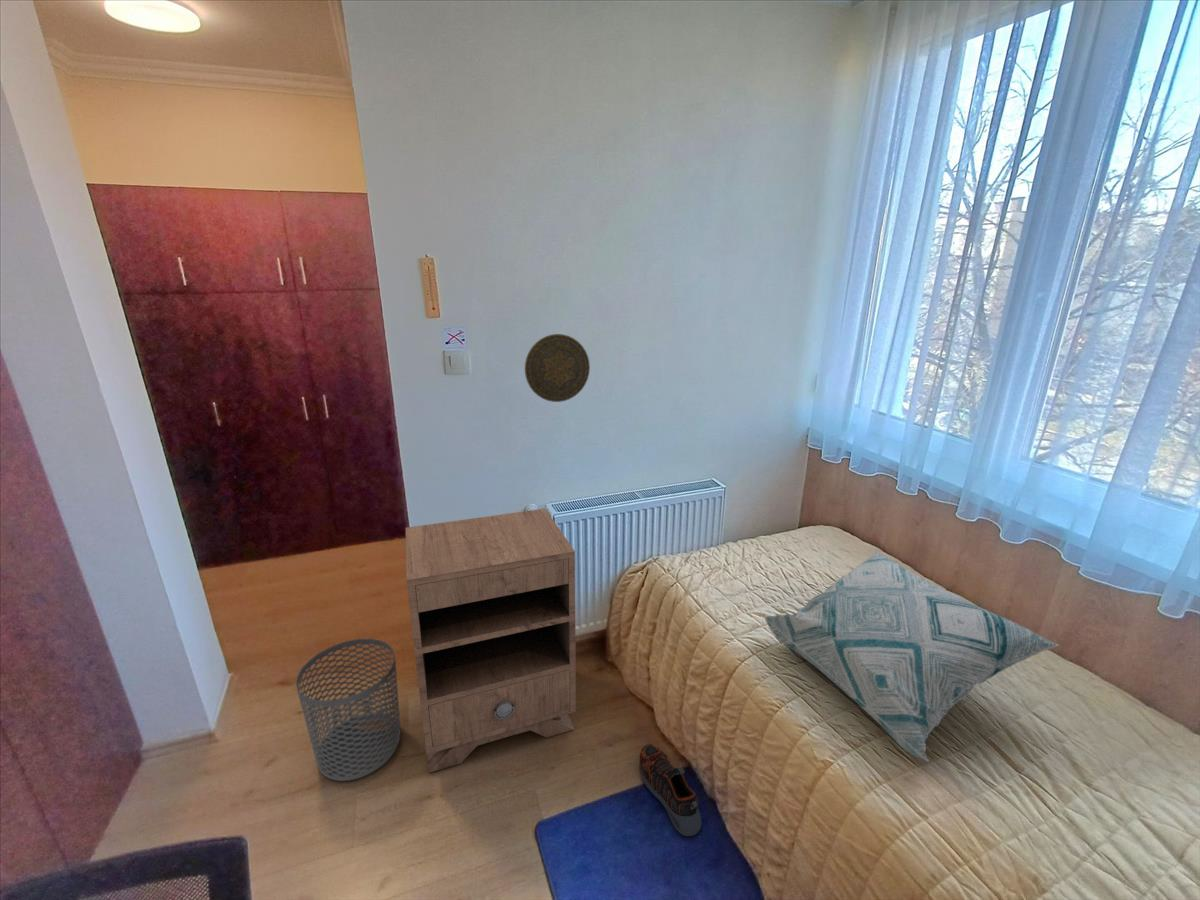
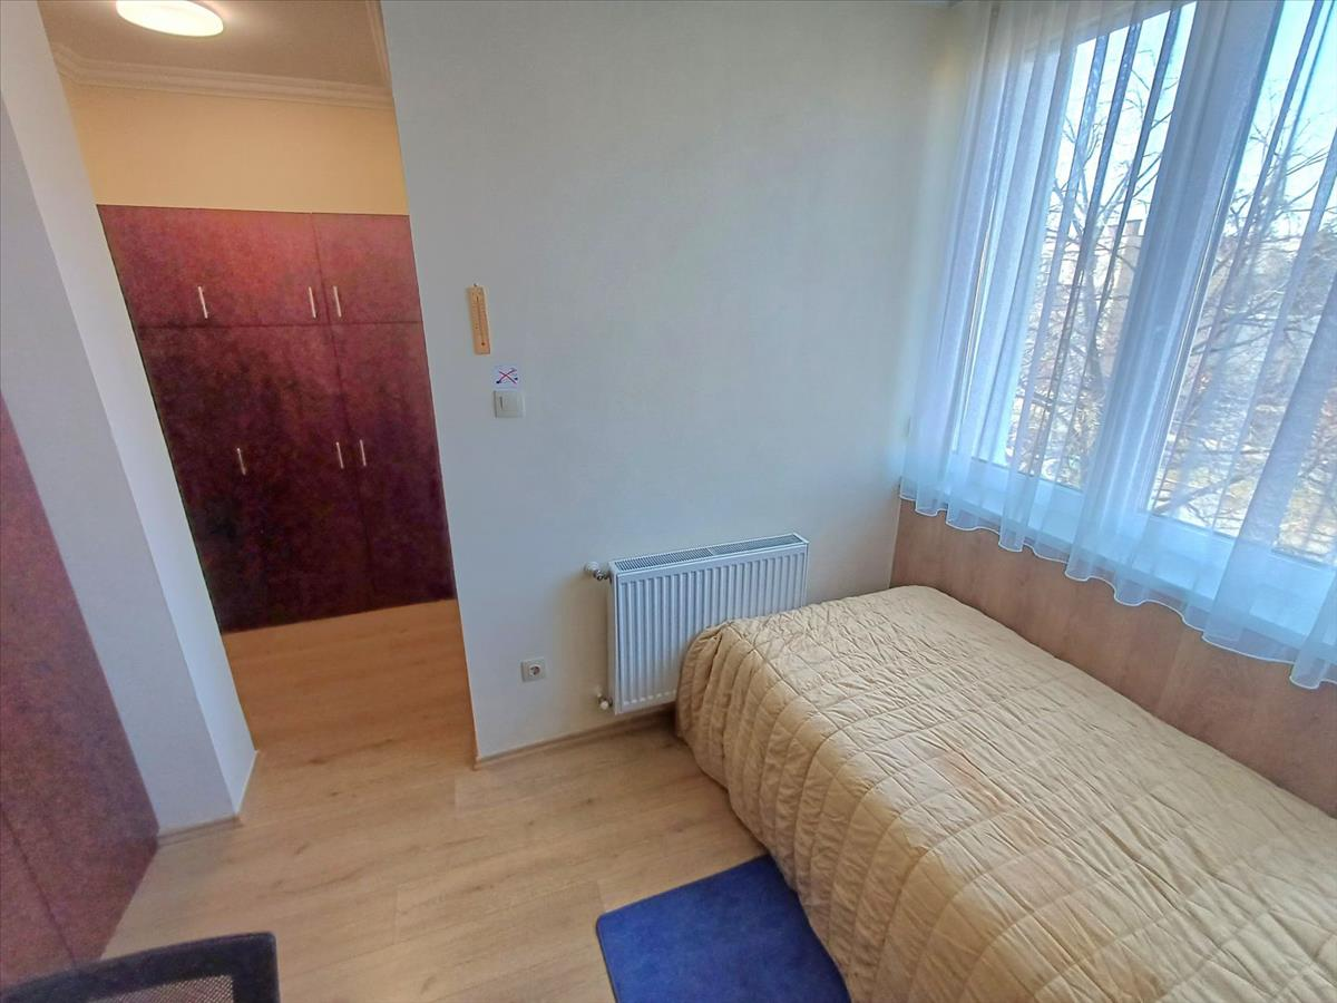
- waste bin [295,638,401,782]
- decorative pillow [762,551,1060,762]
- decorative plate [524,333,591,403]
- shoe [638,743,702,837]
- nightstand [405,508,577,774]
